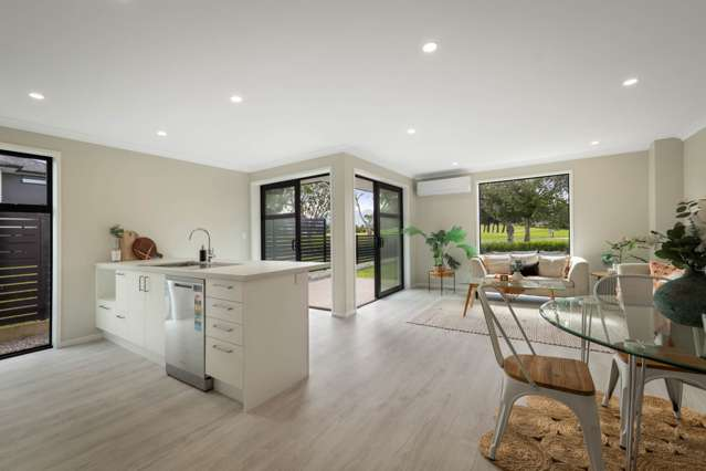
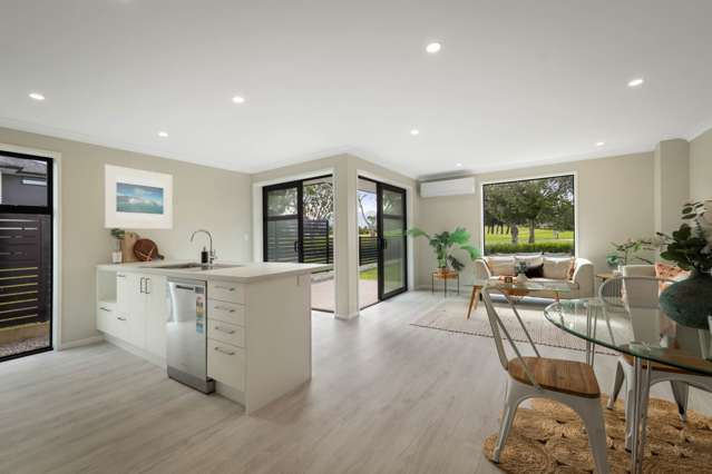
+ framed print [103,164,174,230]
